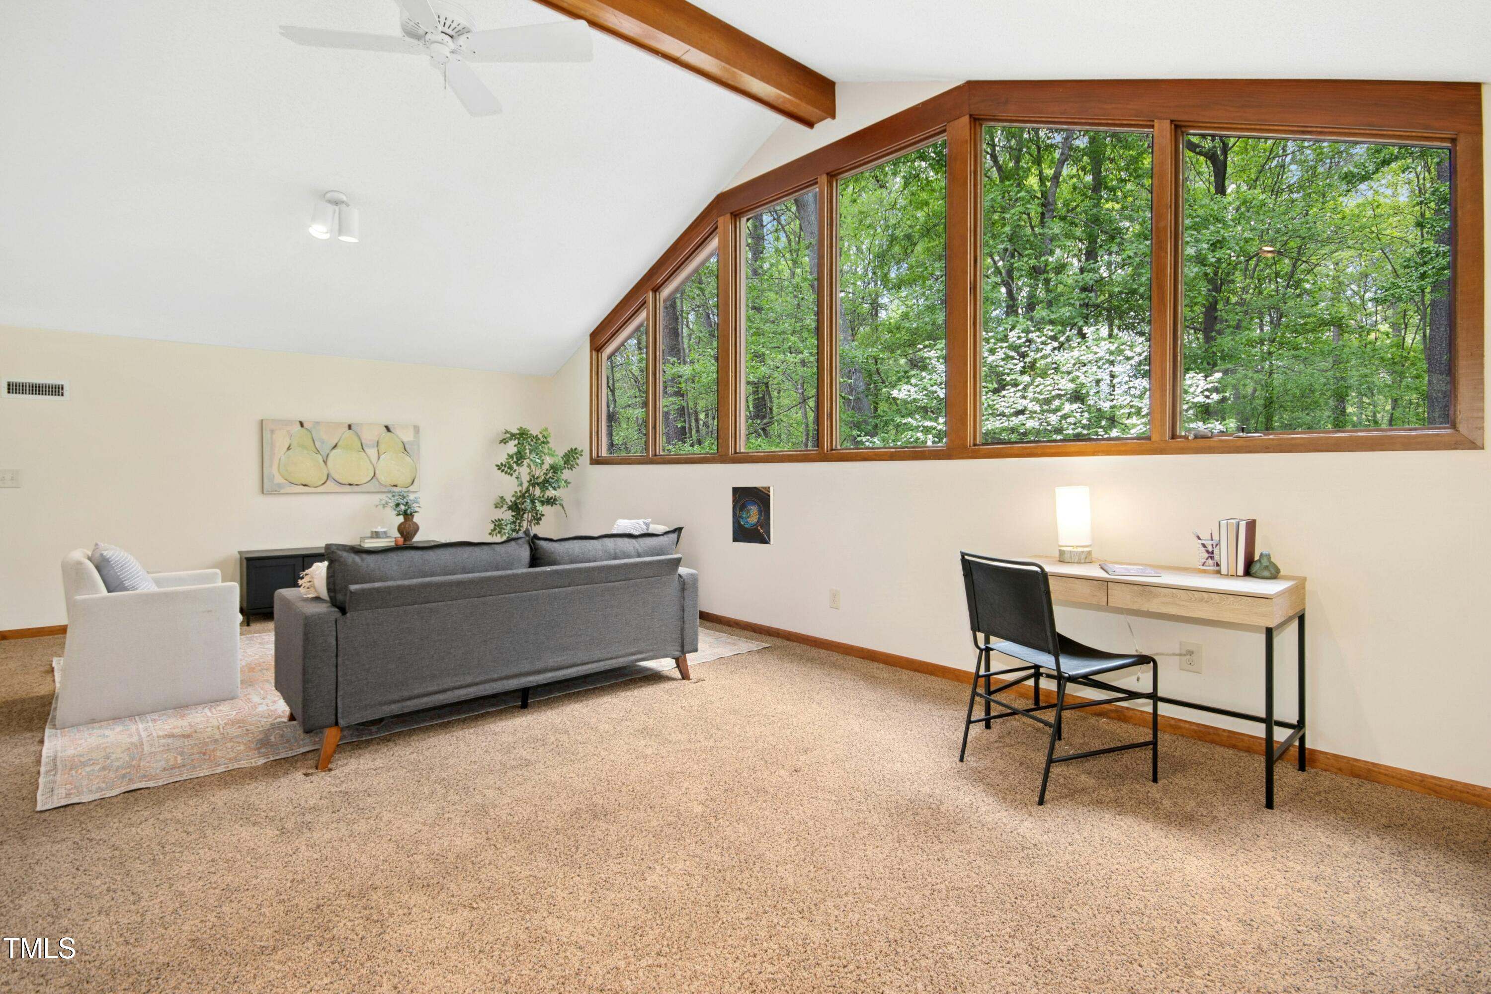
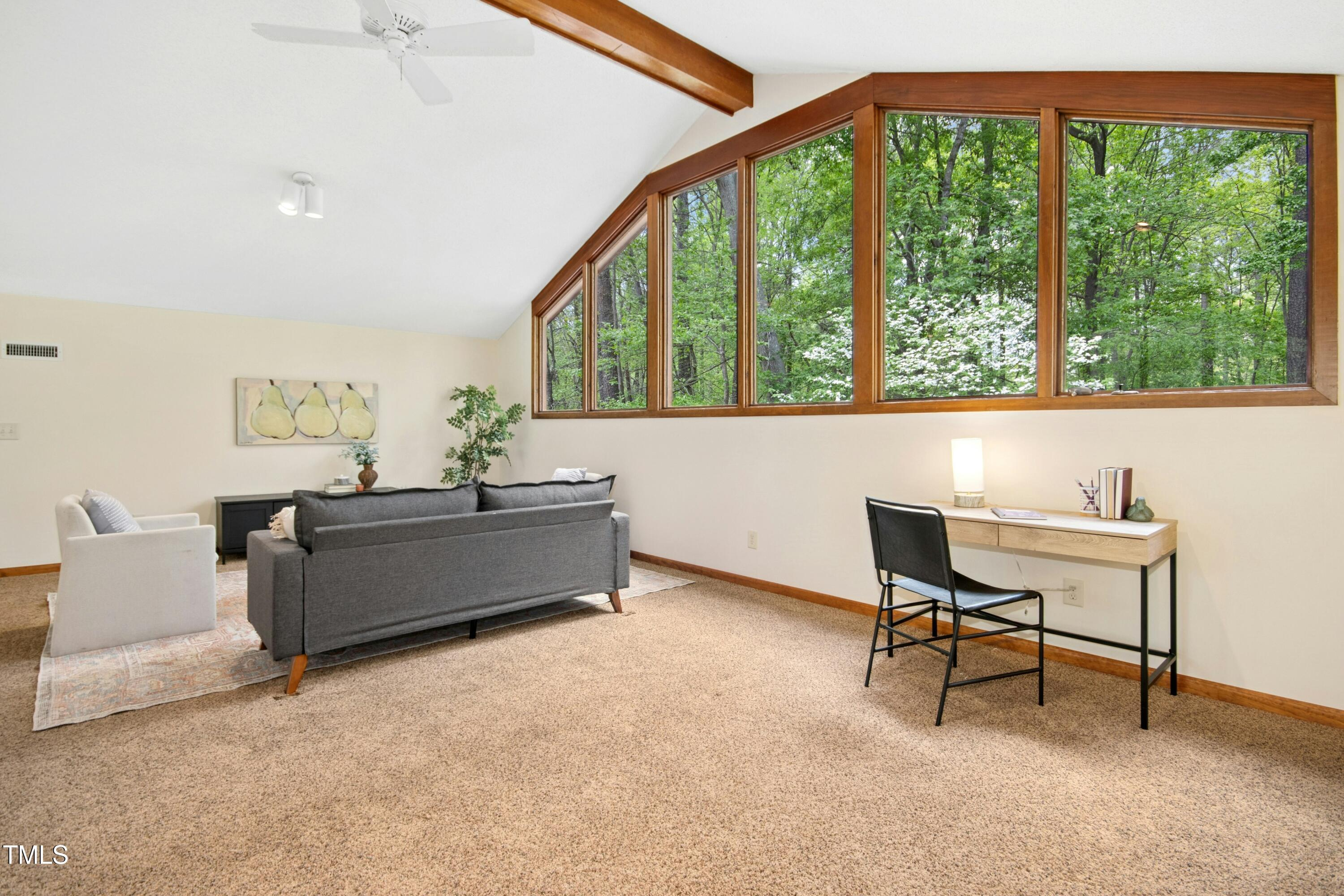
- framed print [731,486,774,545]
